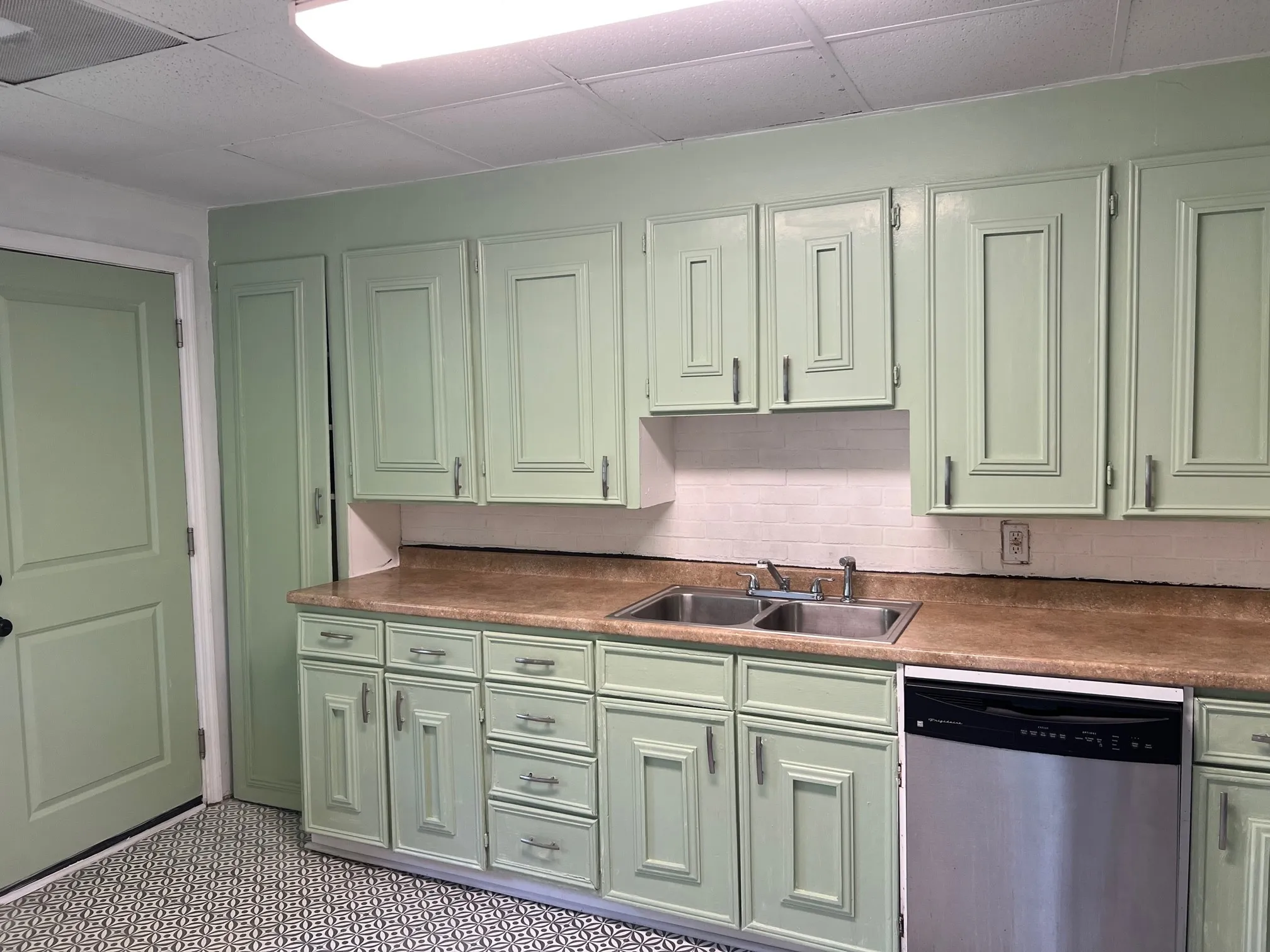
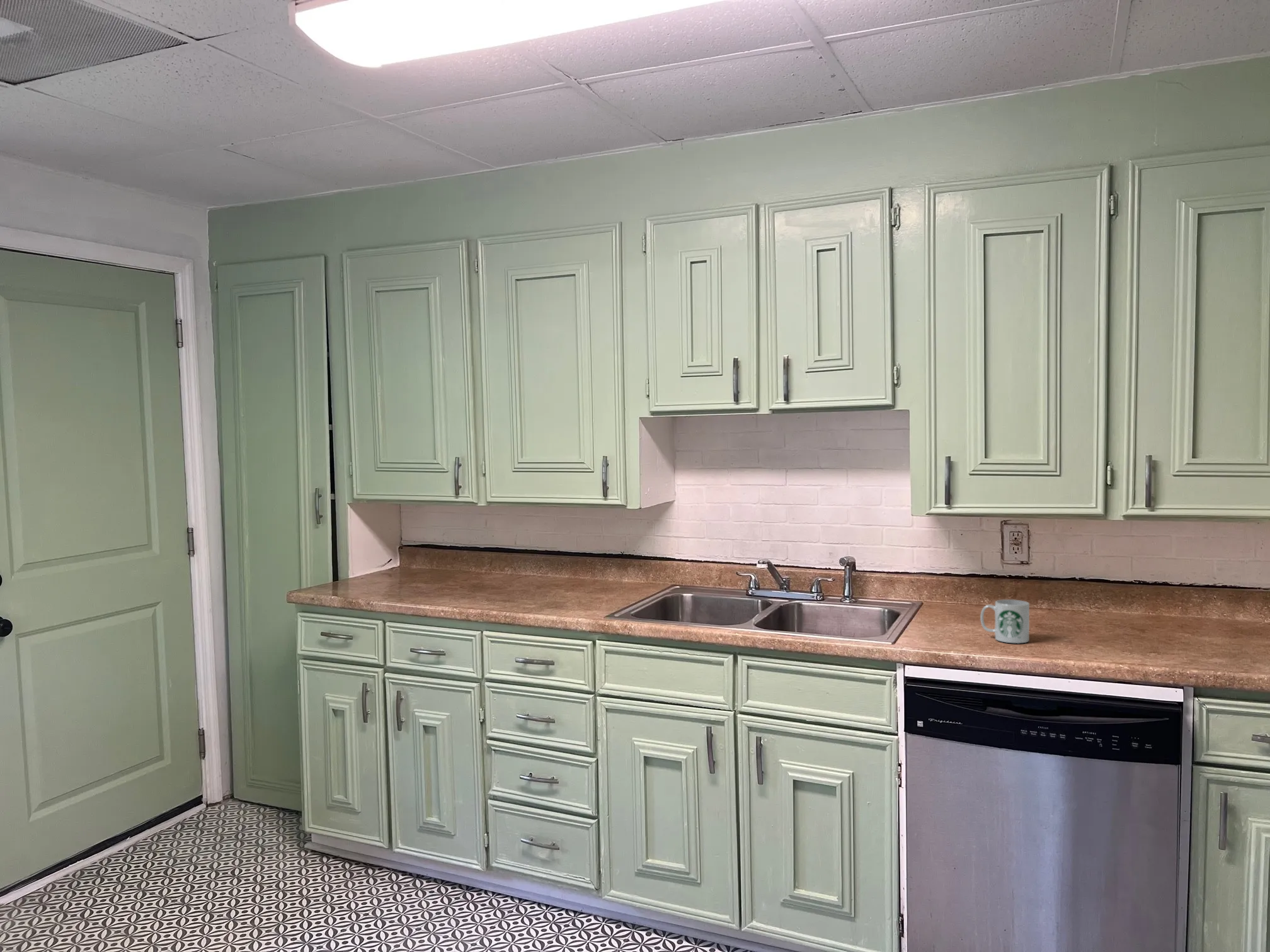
+ mug [980,599,1030,644]
